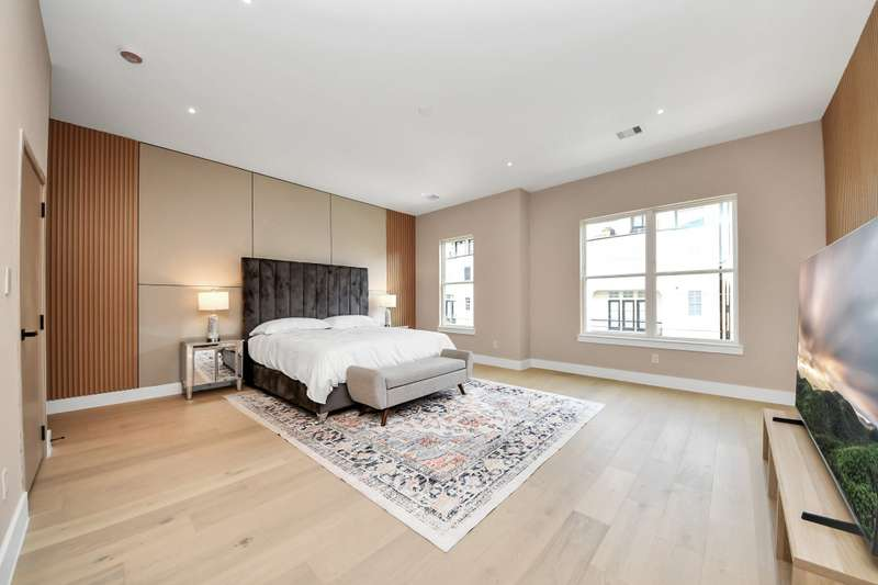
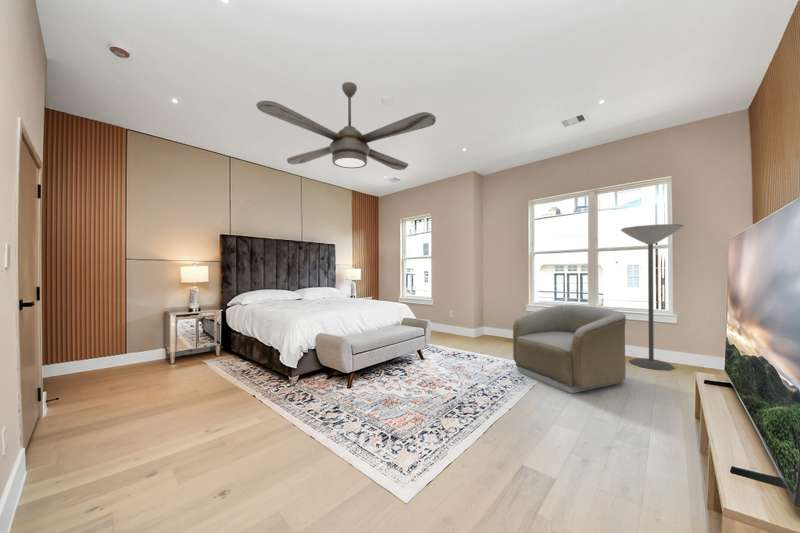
+ ceiling fan [255,81,437,171]
+ floor lamp [620,223,684,371]
+ armchair [512,304,627,394]
